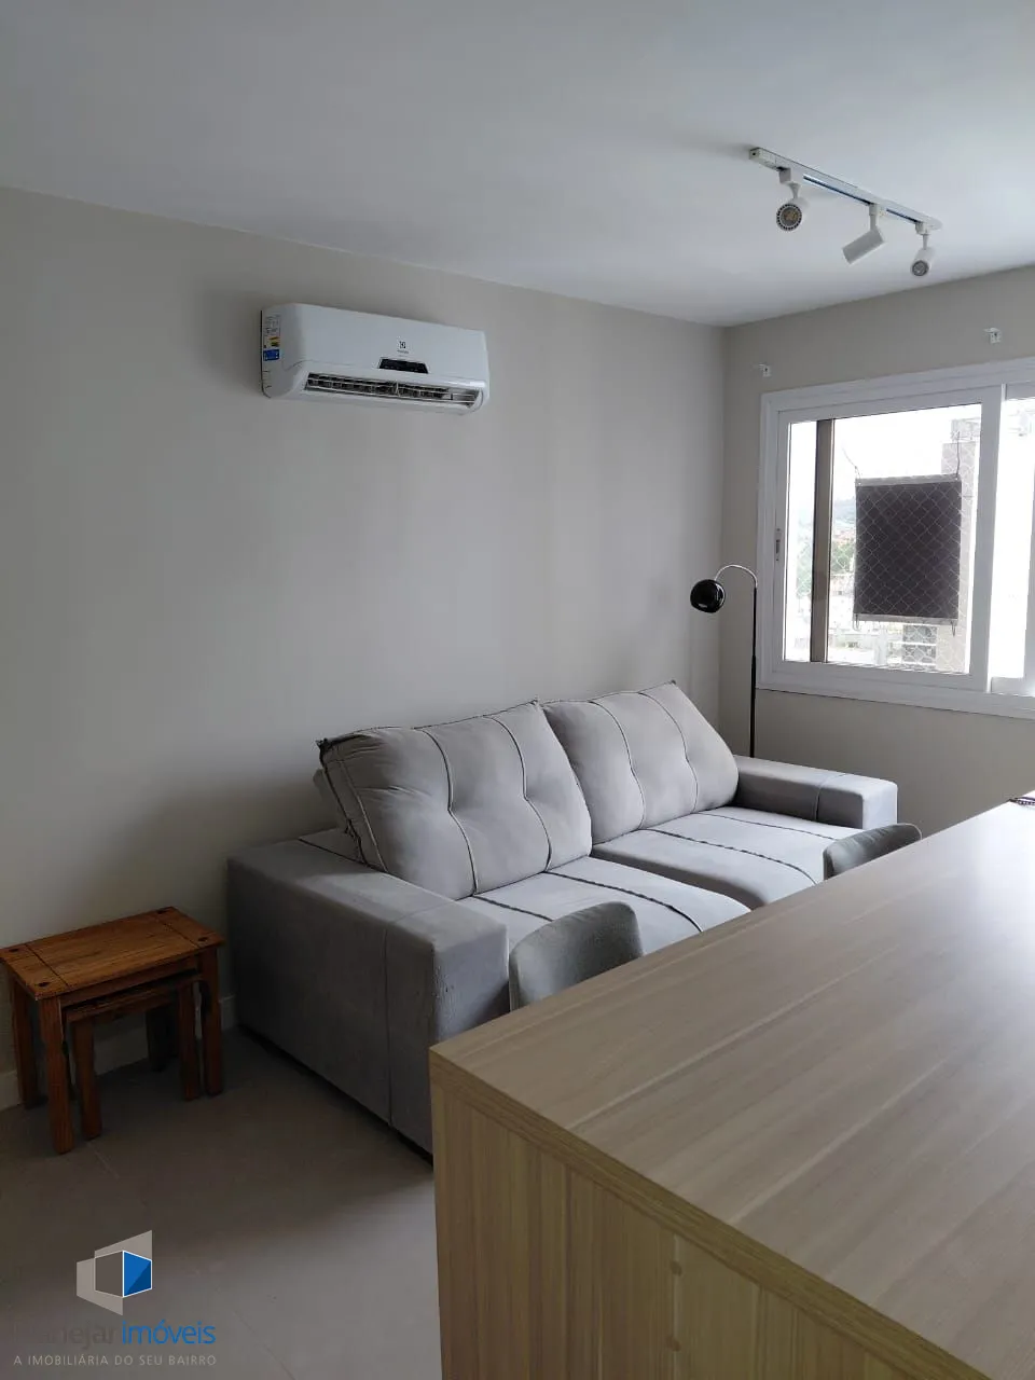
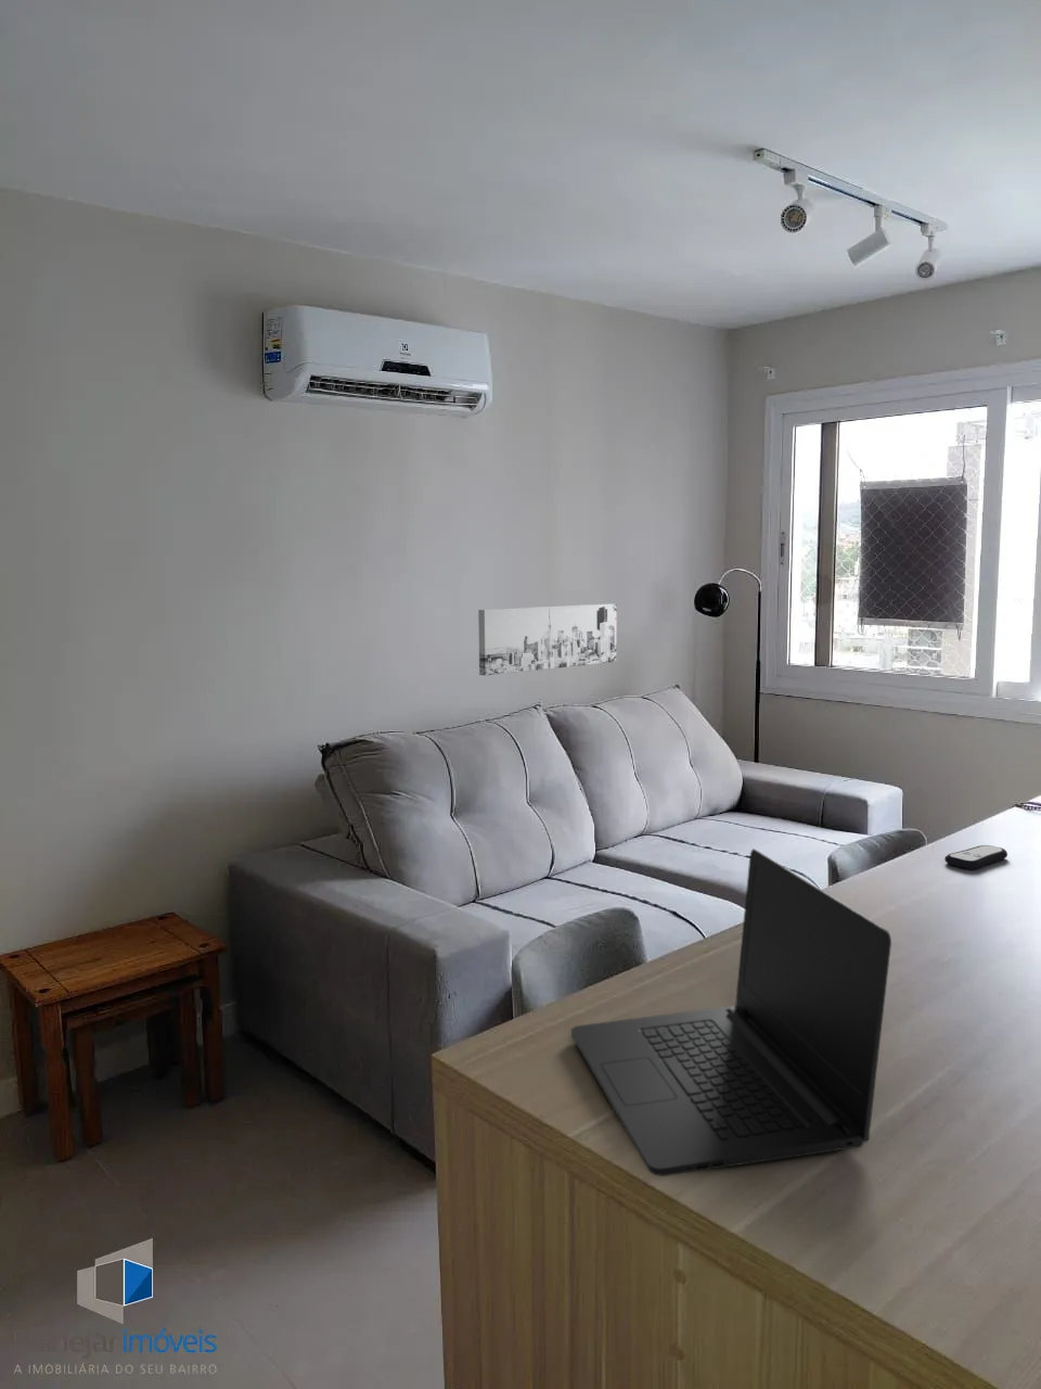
+ laptop [571,848,892,1178]
+ wall art [477,603,618,676]
+ remote control [944,844,1008,871]
